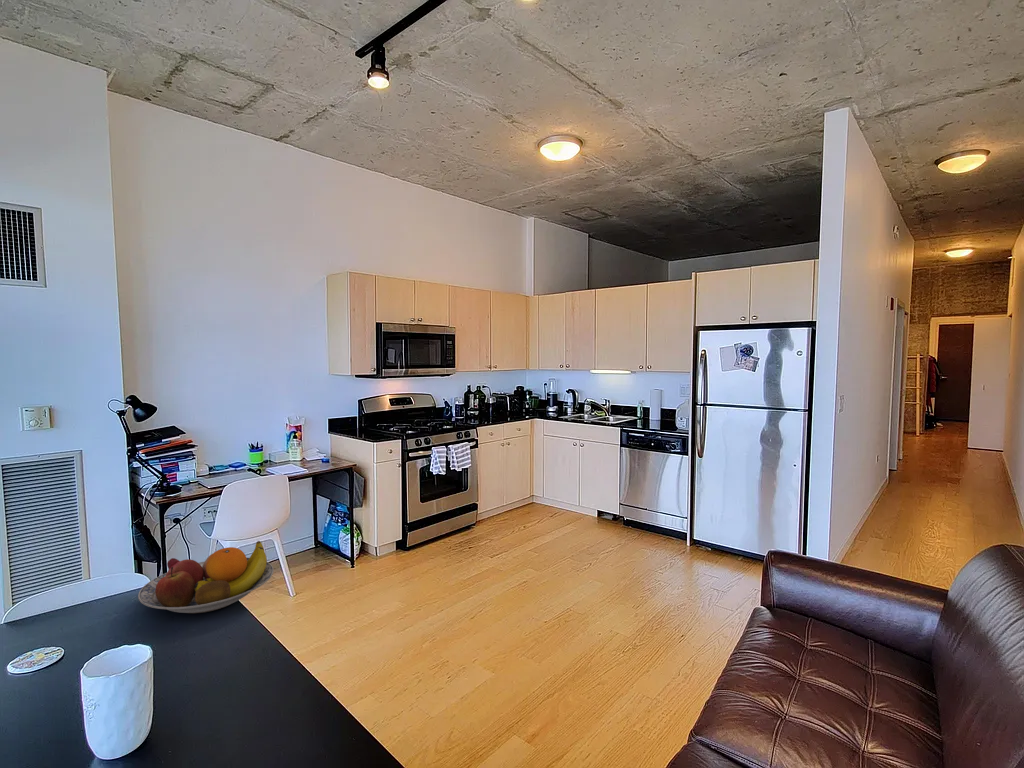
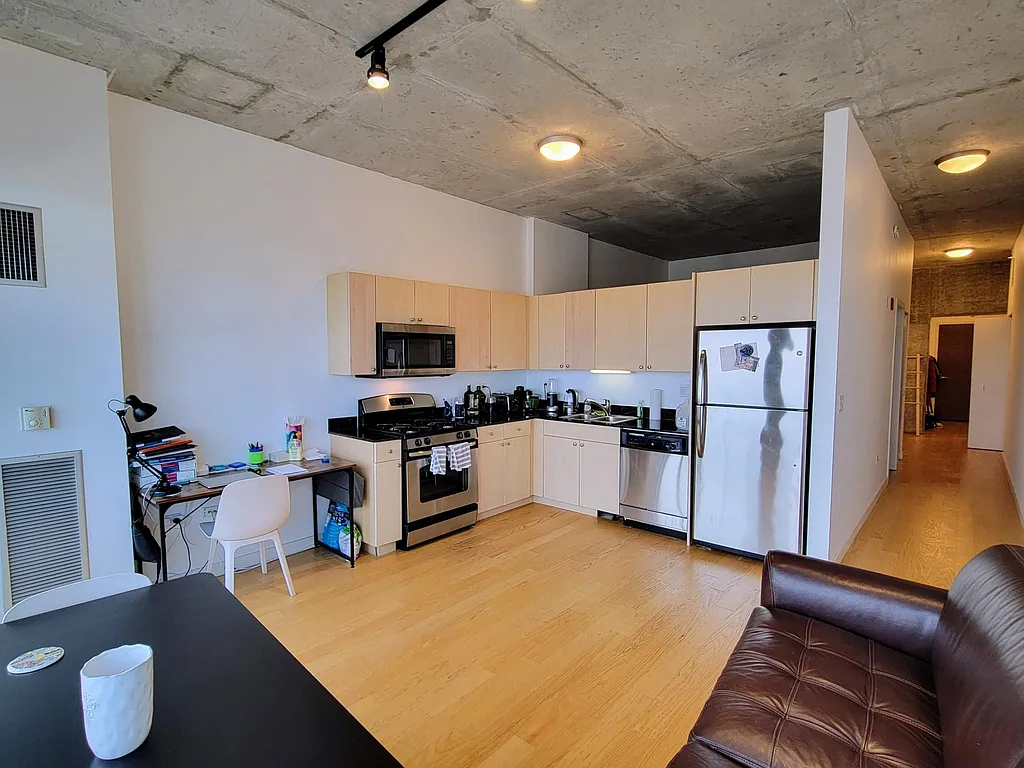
- fruit bowl [137,540,275,614]
